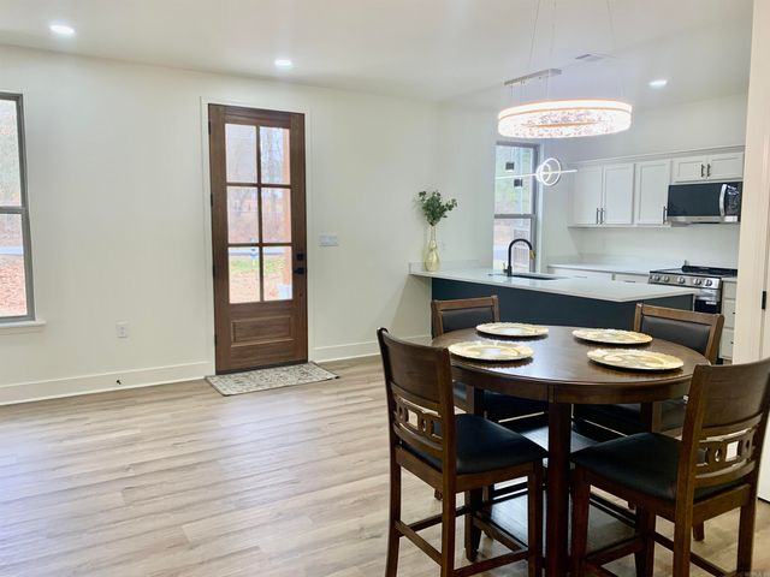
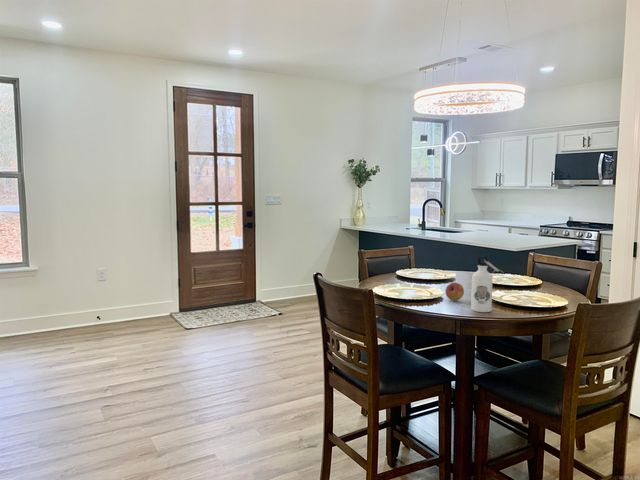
+ water bottle [470,255,505,313]
+ fruit [444,281,465,302]
